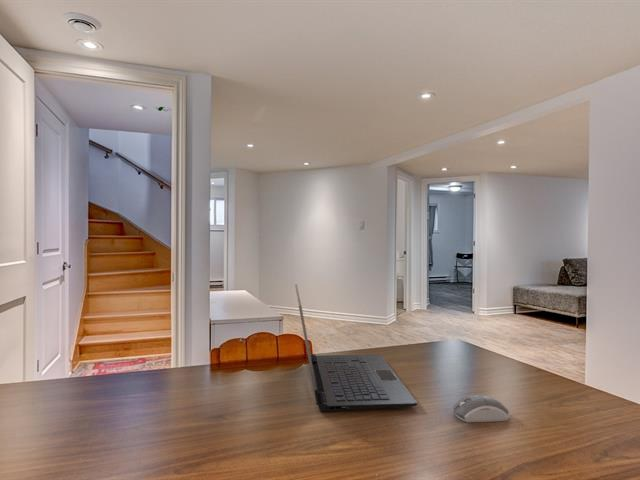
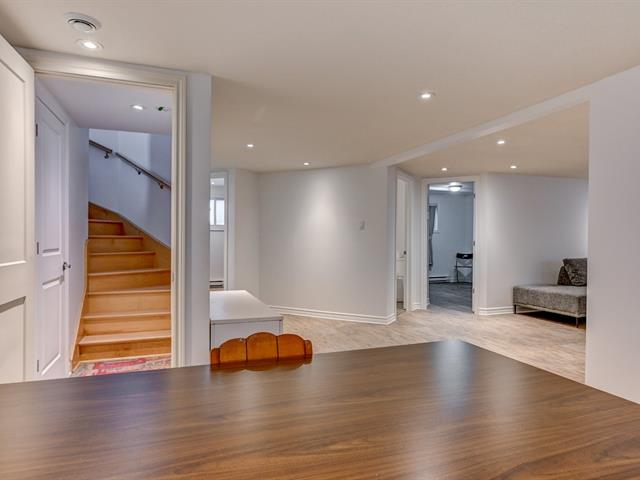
- computer mouse [452,394,511,423]
- laptop computer [294,283,418,412]
